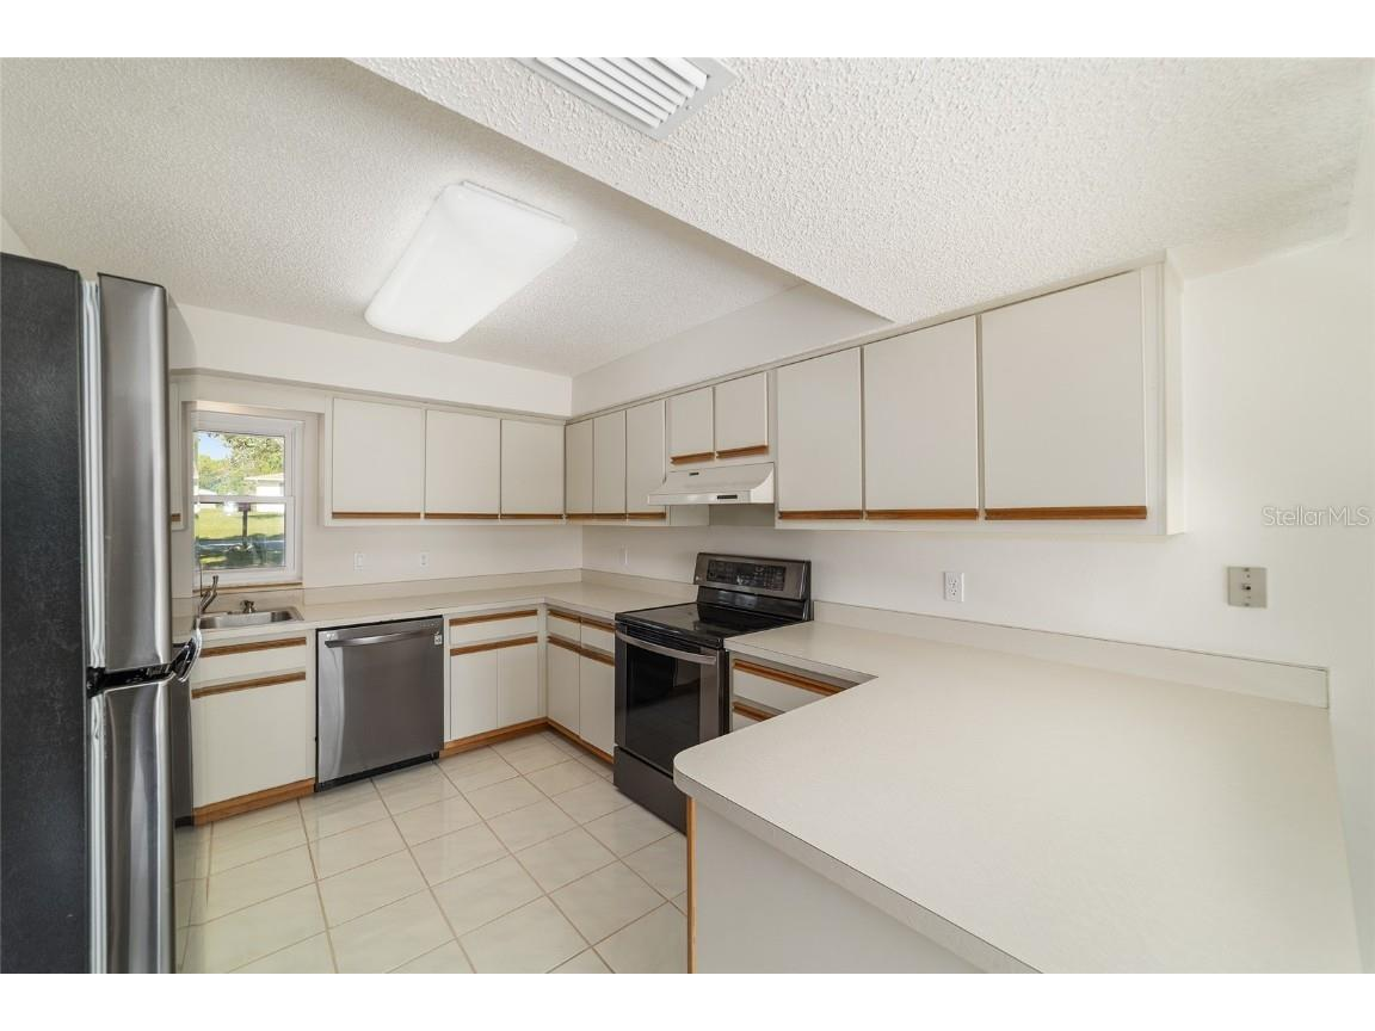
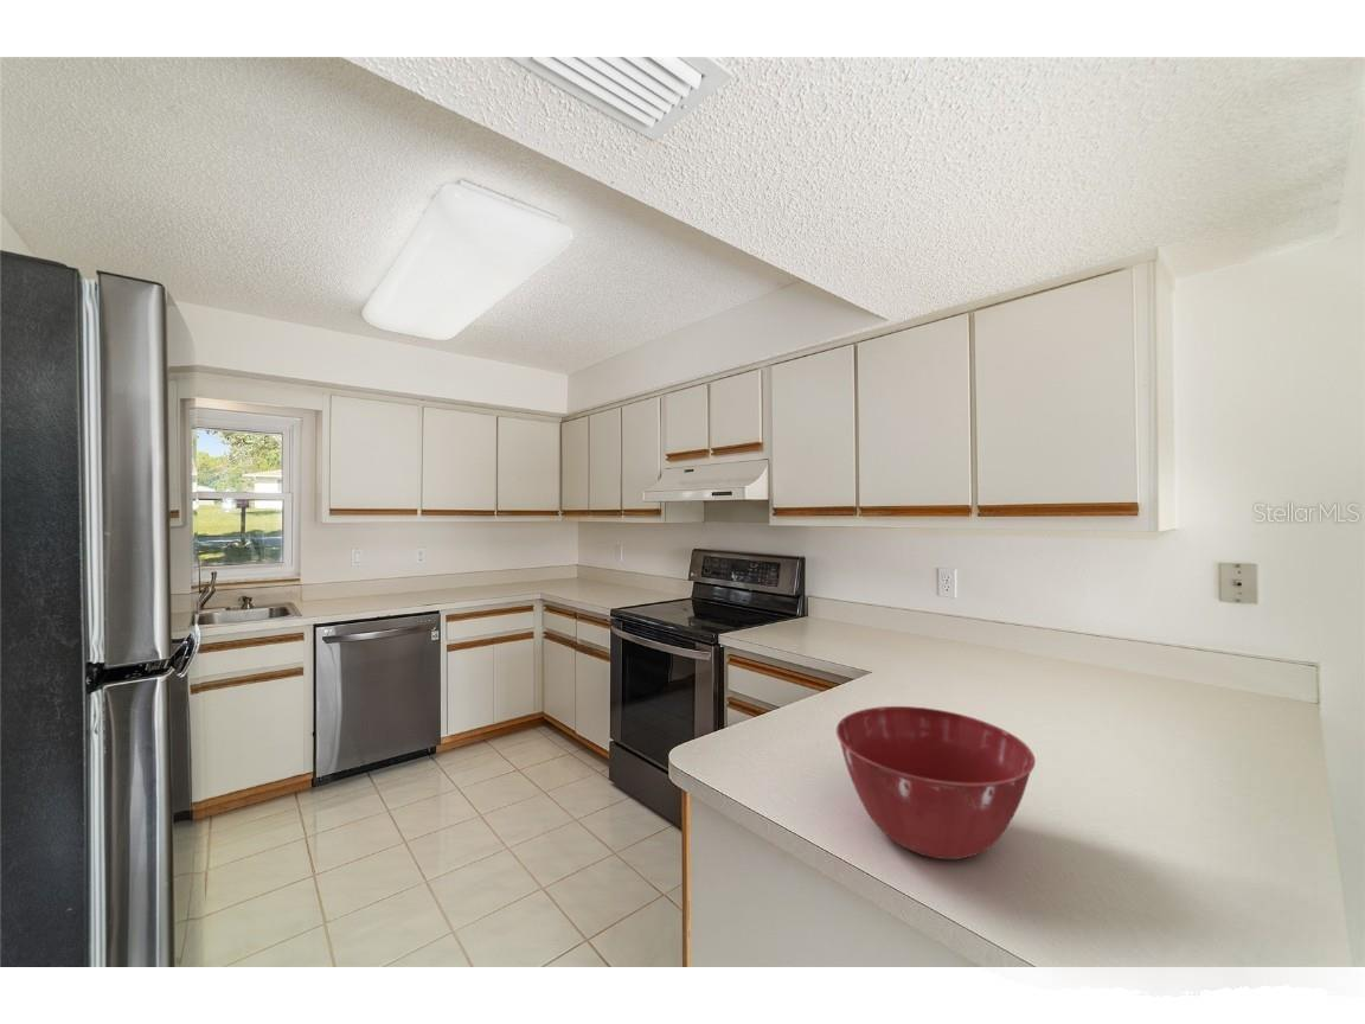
+ mixing bowl [835,705,1037,860]
